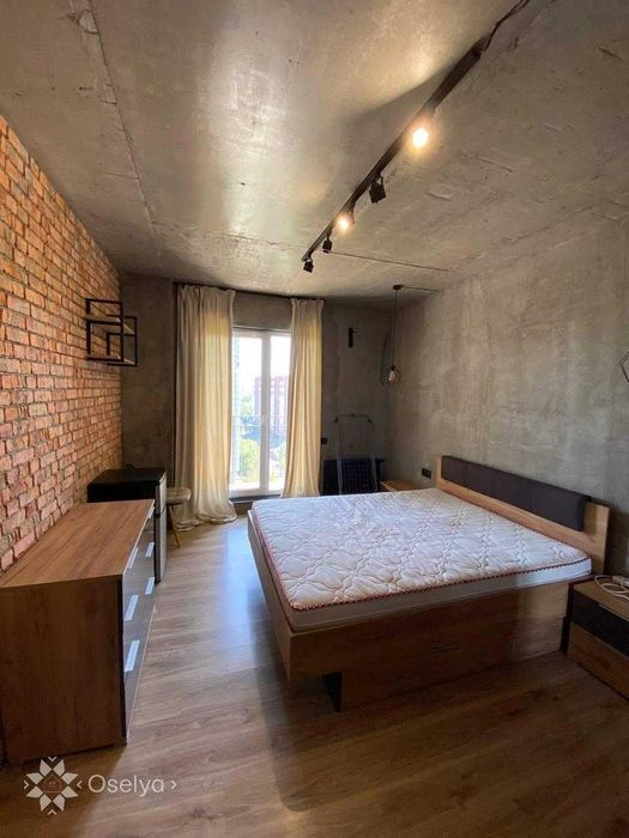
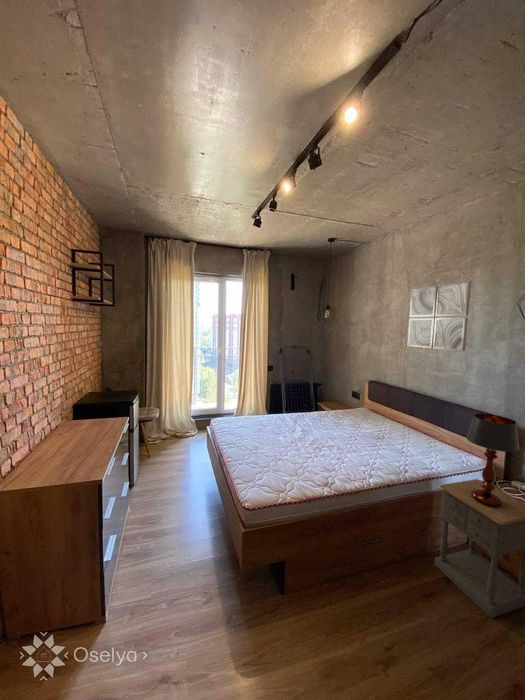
+ nightstand [434,478,525,619]
+ wall art [406,280,472,352]
+ table lamp [466,413,521,507]
